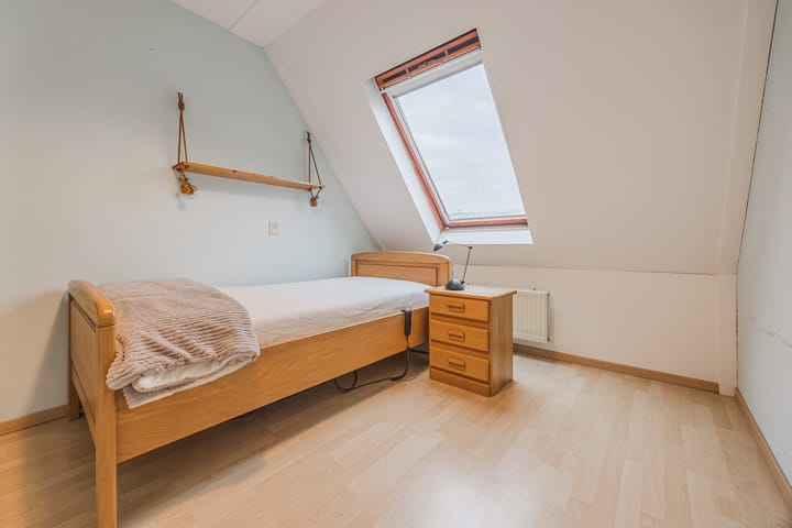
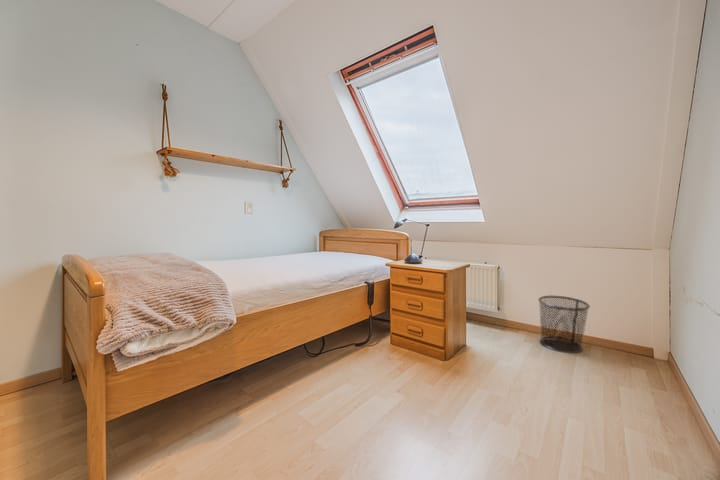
+ waste bin [537,295,591,354]
